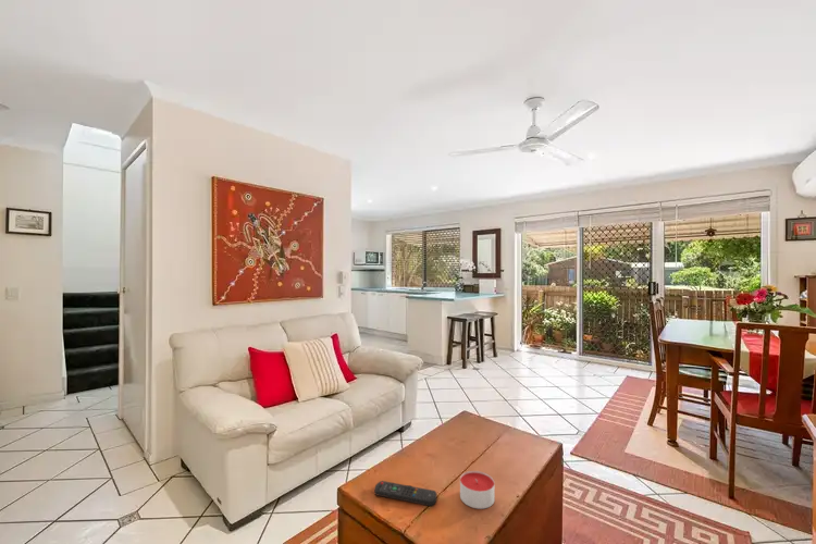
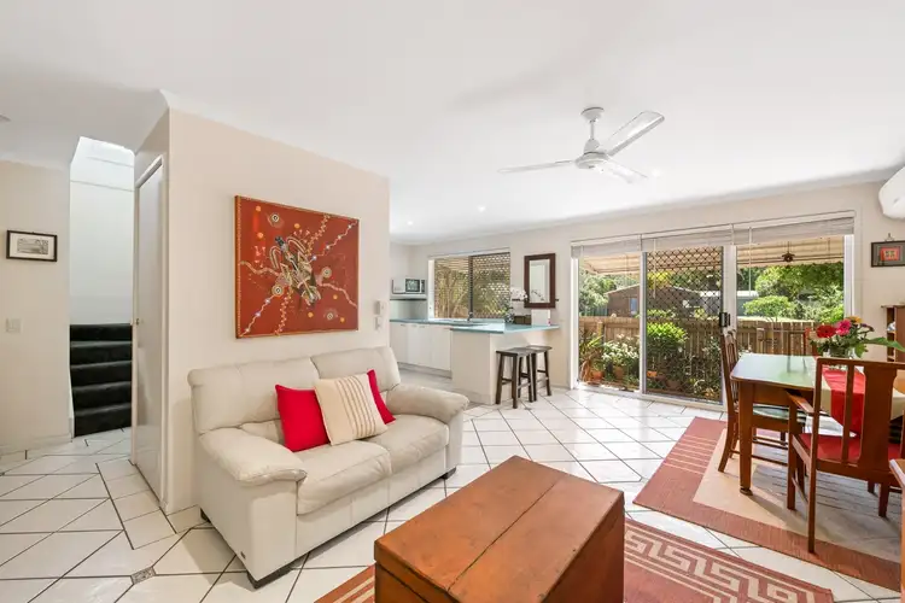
- candle [459,470,495,510]
- remote control [373,480,437,507]
